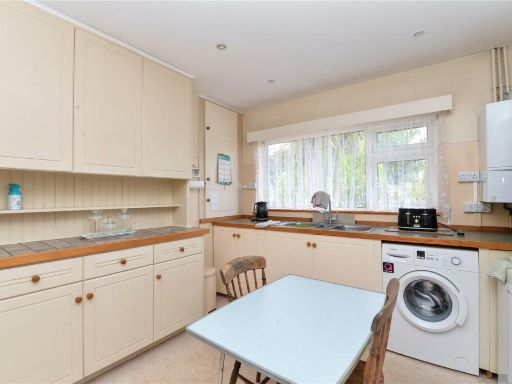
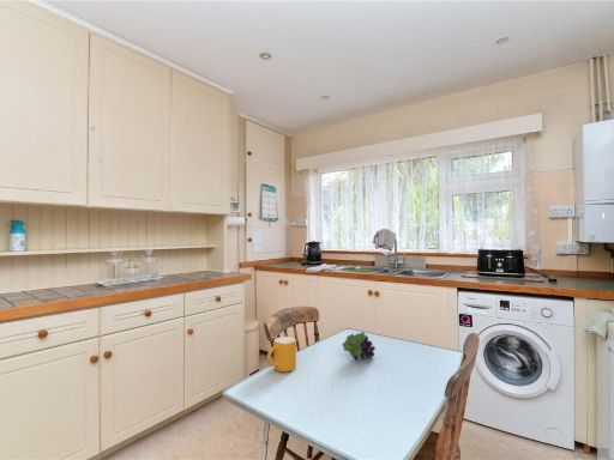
+ fruit [341,331,377,361]
+ mug [266,335,297,374]
